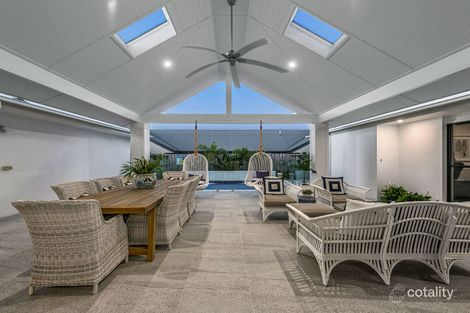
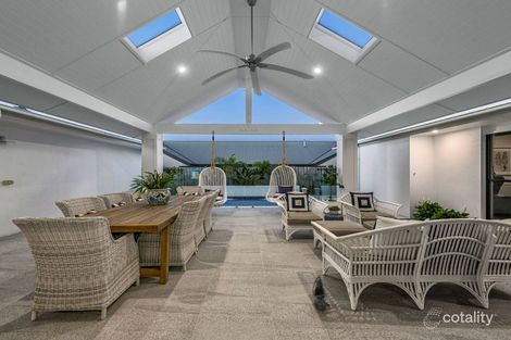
+ lantern [311,275,331,311]
